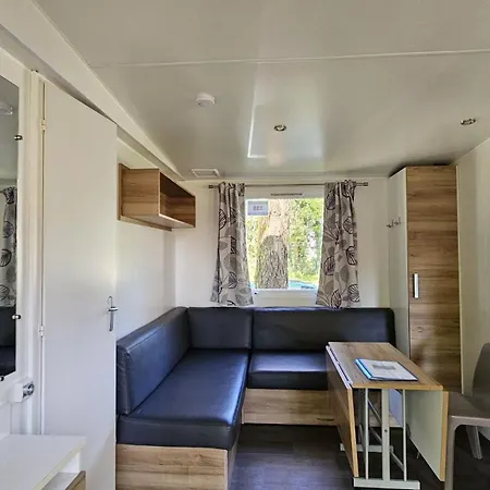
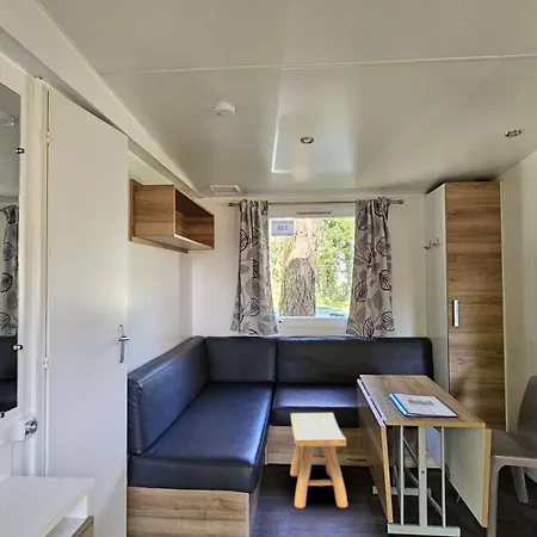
+ stool [289,412,348,510]
